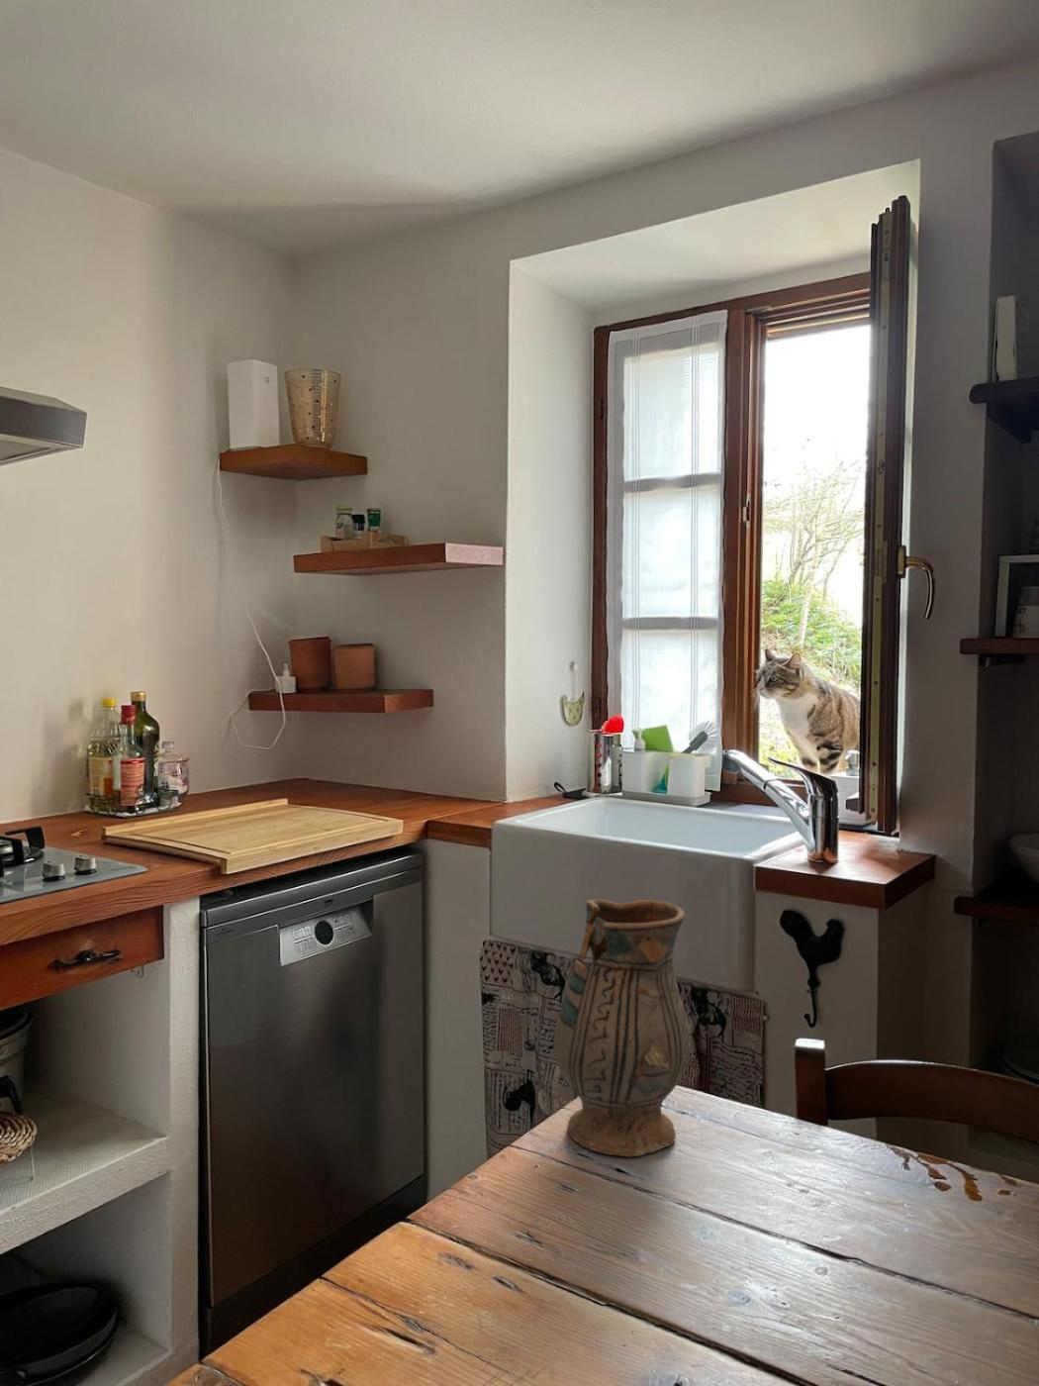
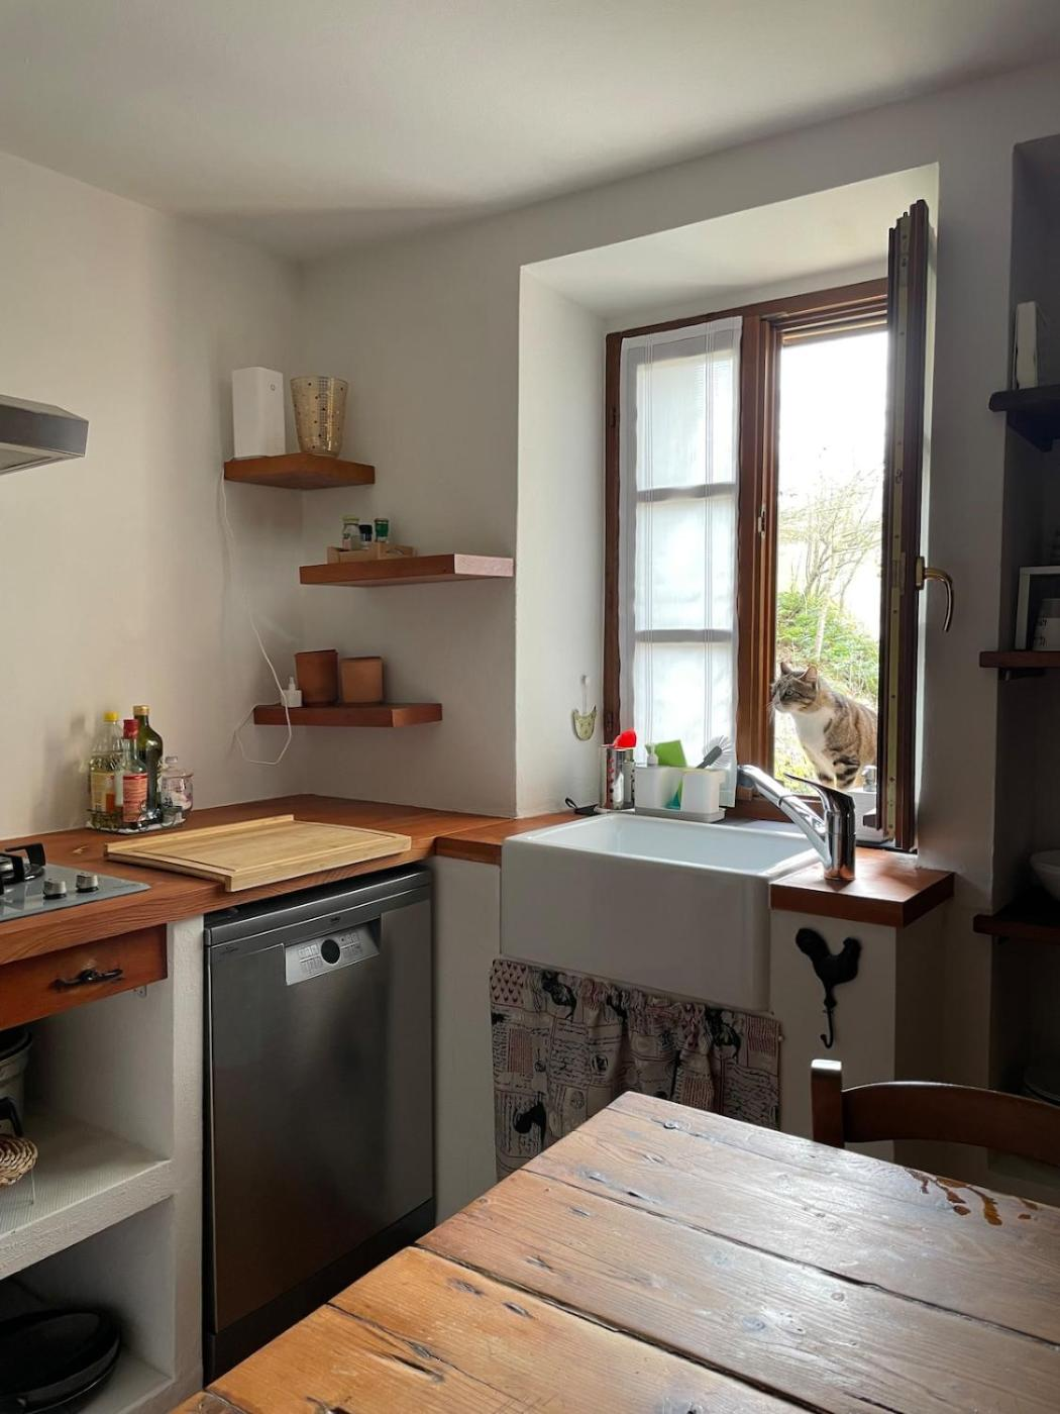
- ceramic pitcher [553,898,691,1158]
